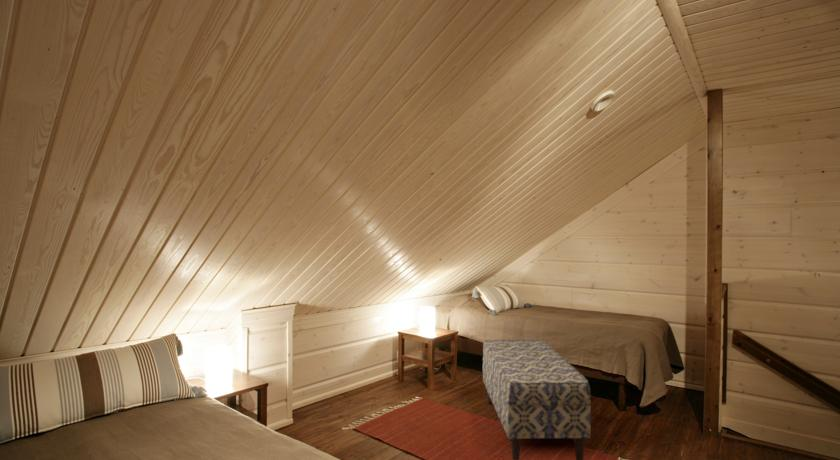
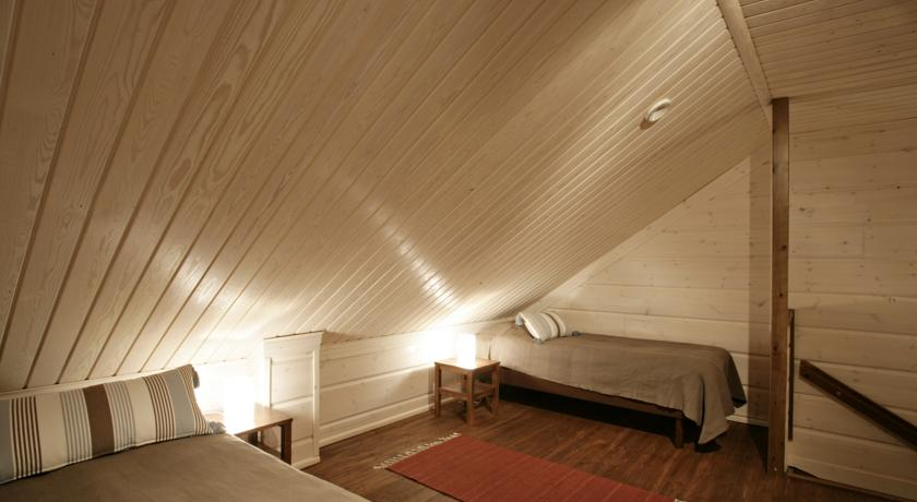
- bench [482,339,592,460]
